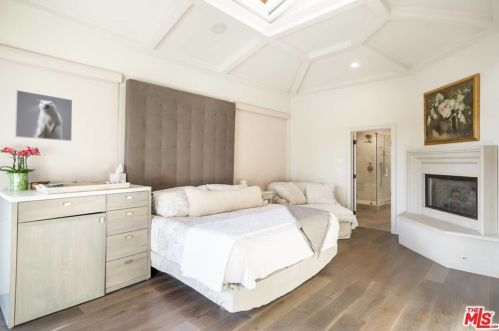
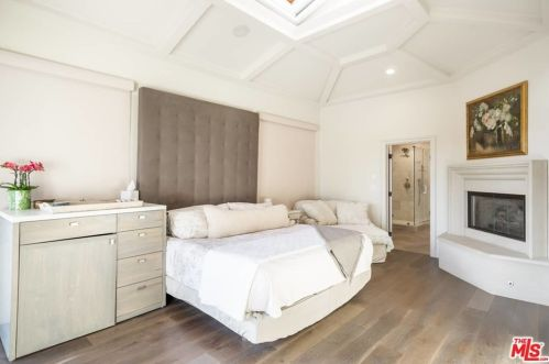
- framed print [14,89,74,142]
